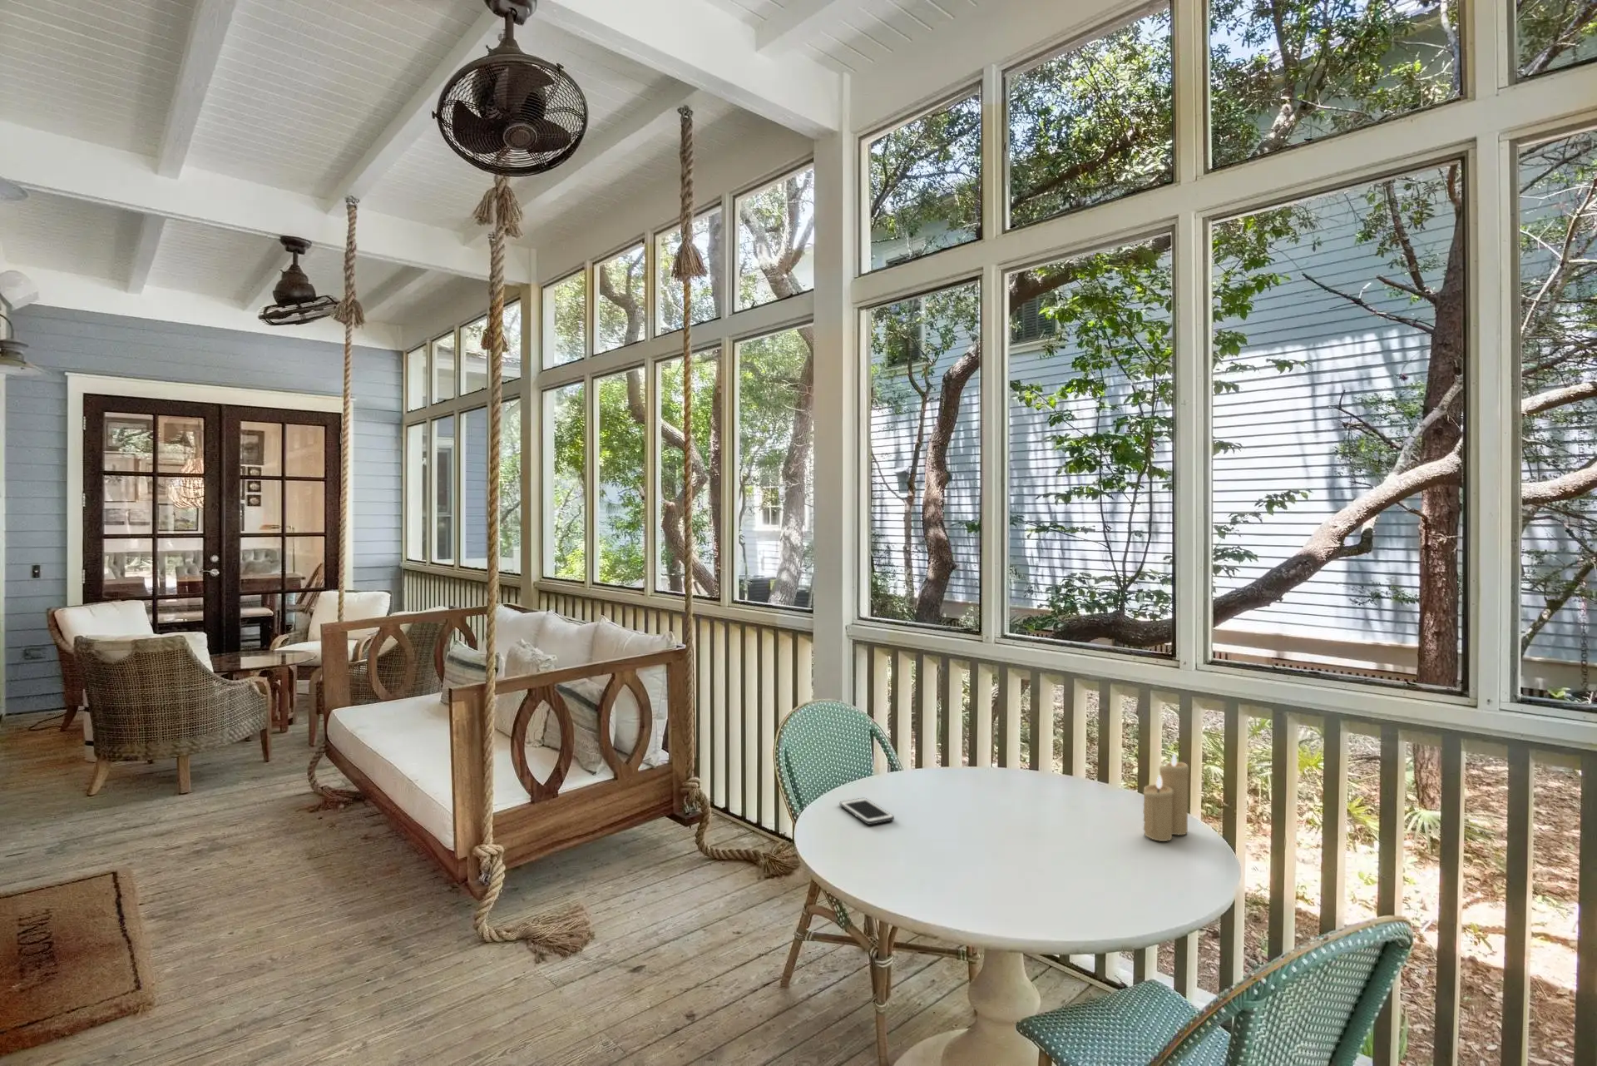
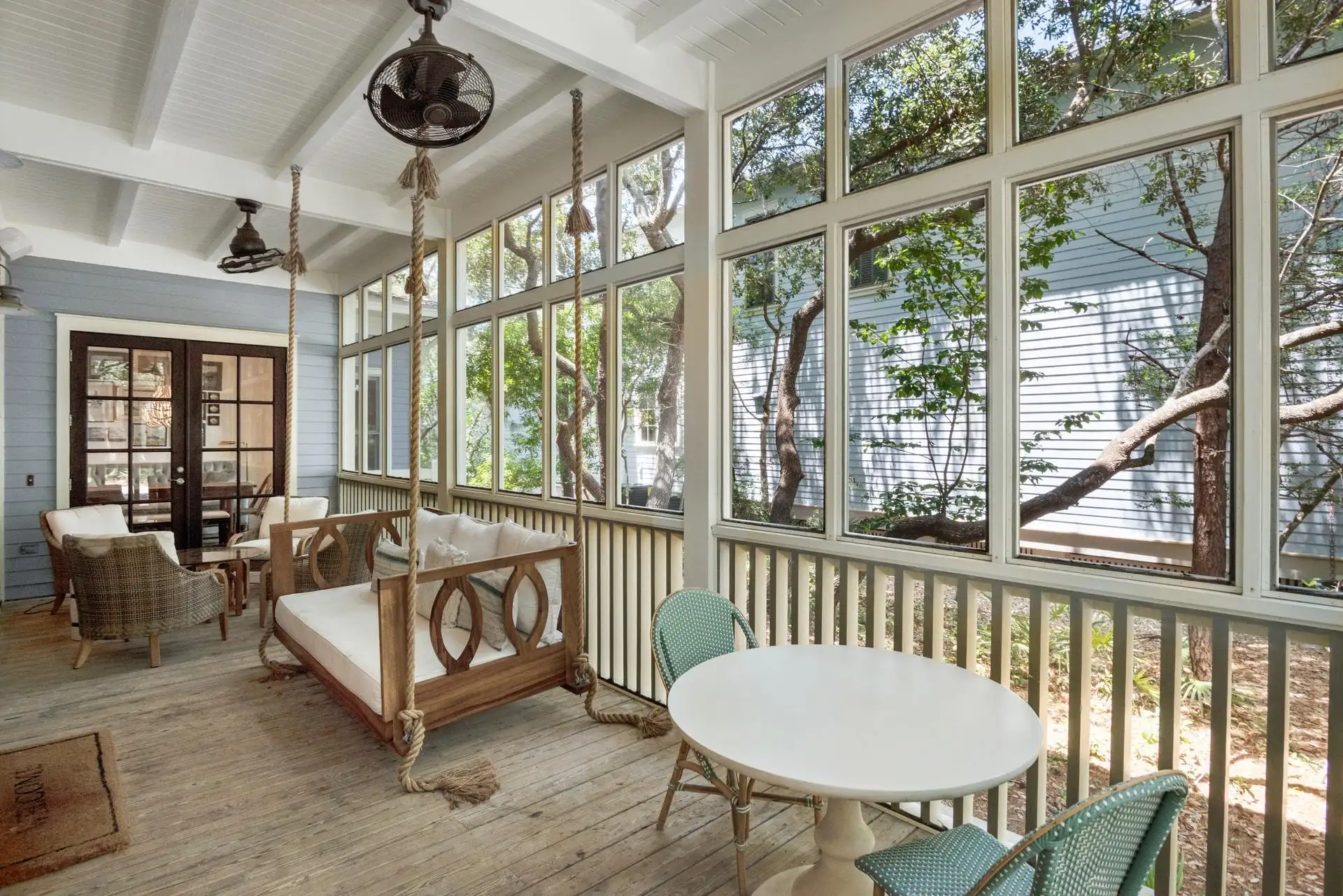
- cell phone [840,797,895,826]
- candle [1142,752,1189,842]
